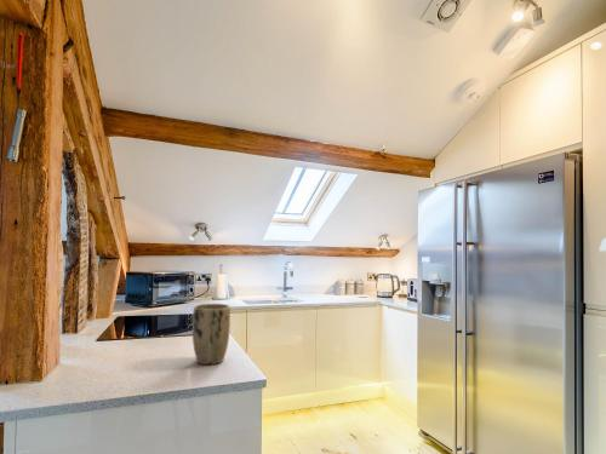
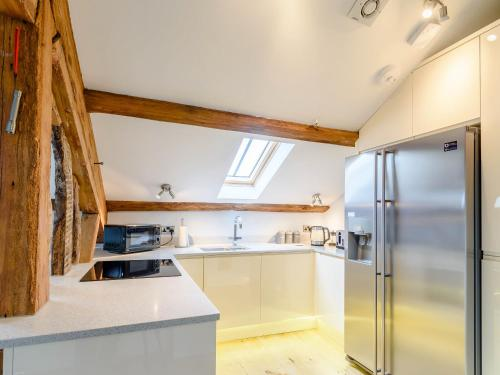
- plant pot [191,303,231,366]
